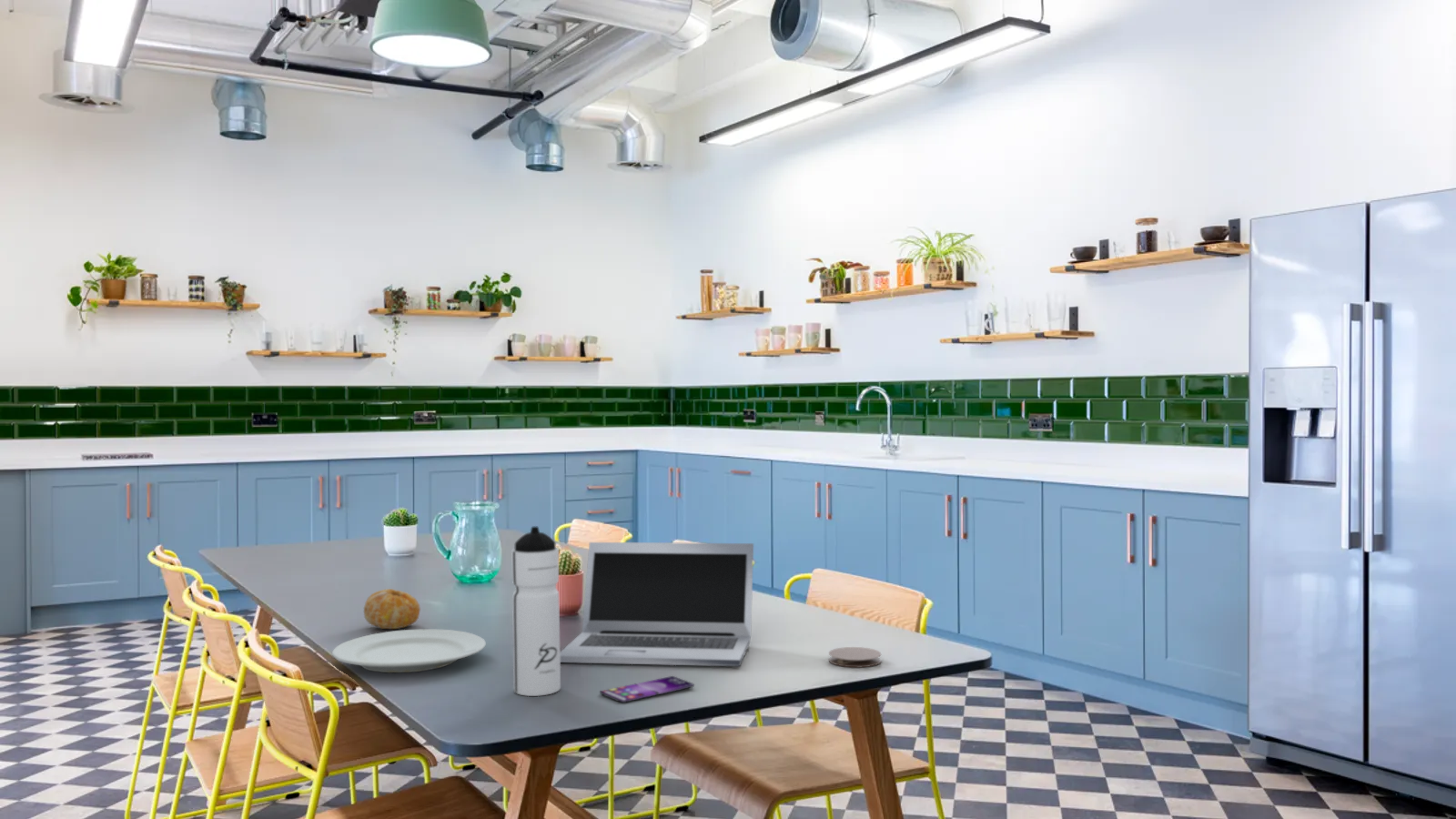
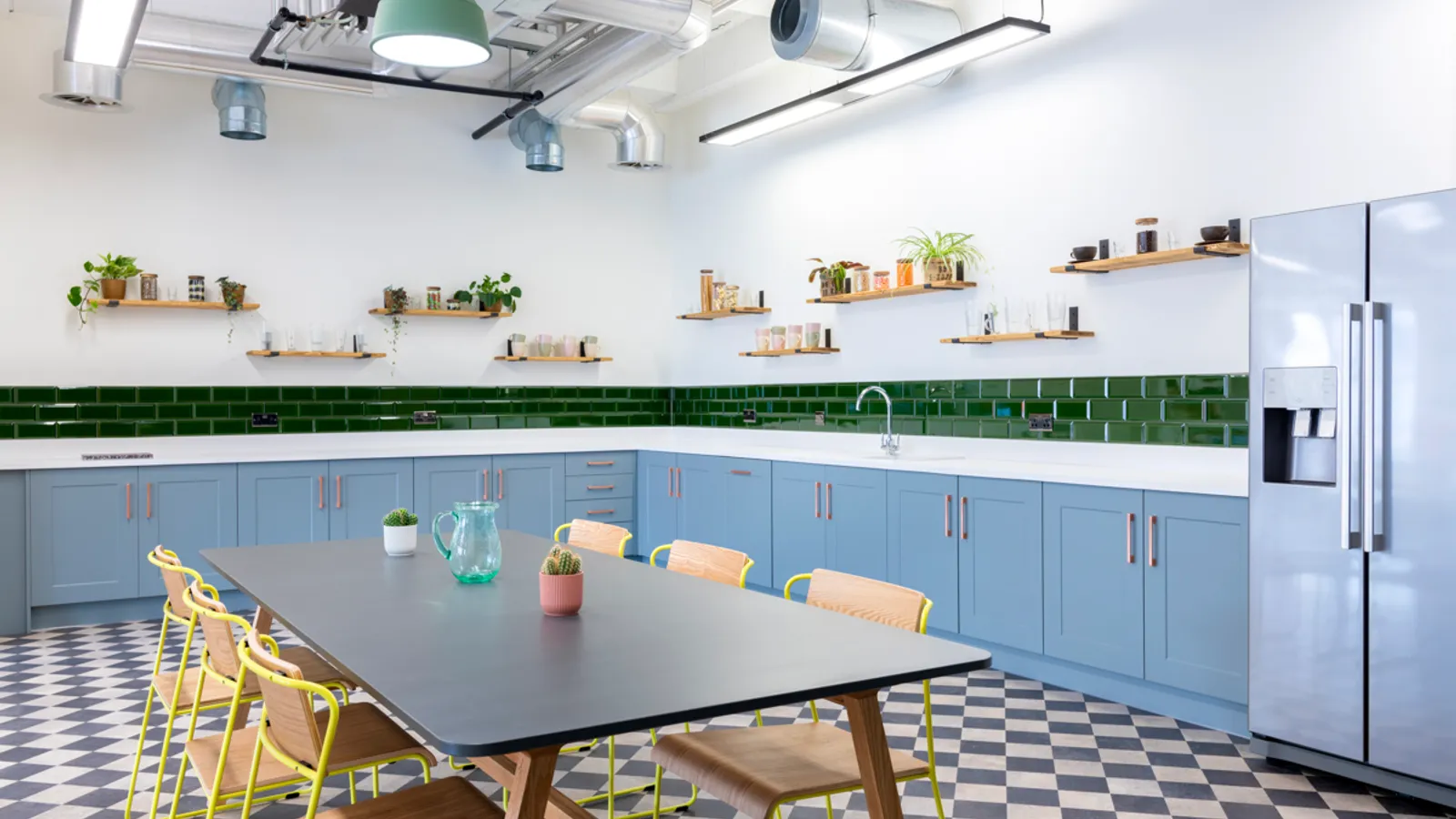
- water bottle [511,525,561,697]
- chinaware [331,629,487,673]
- coaster [828,646,882,668]
- fruit [363,588,421,630]
- laptop [560,541,754,667]
- smartphone [599,675,695,703]
